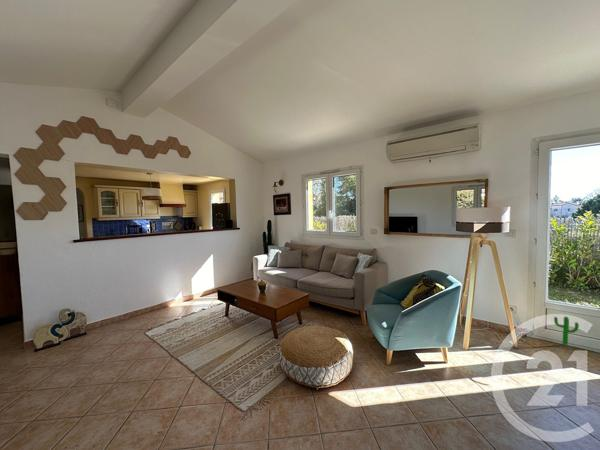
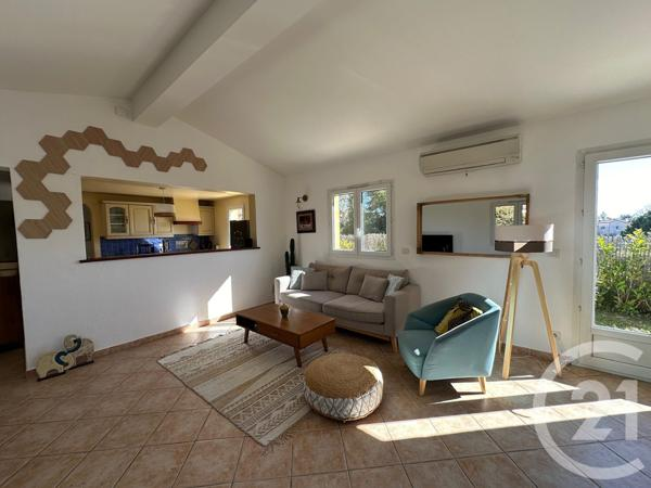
- cactus [553,315,580,346]
